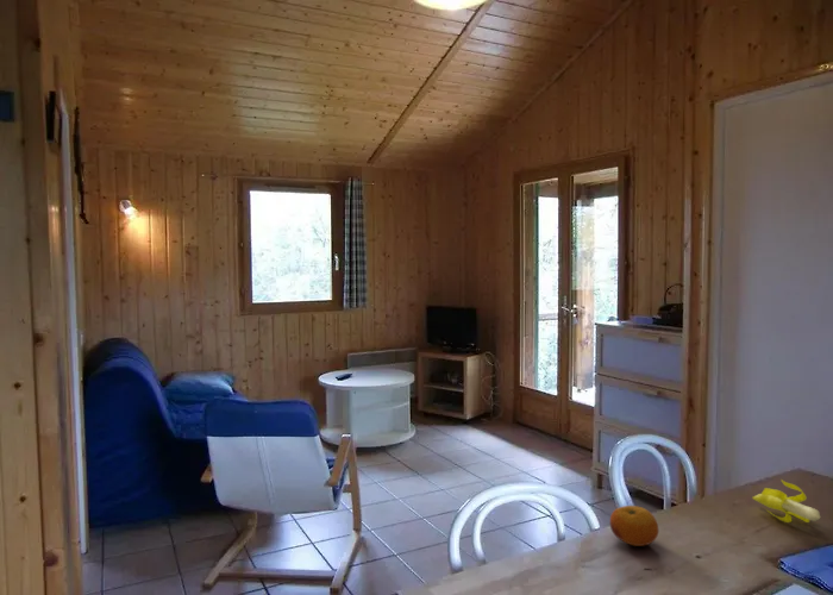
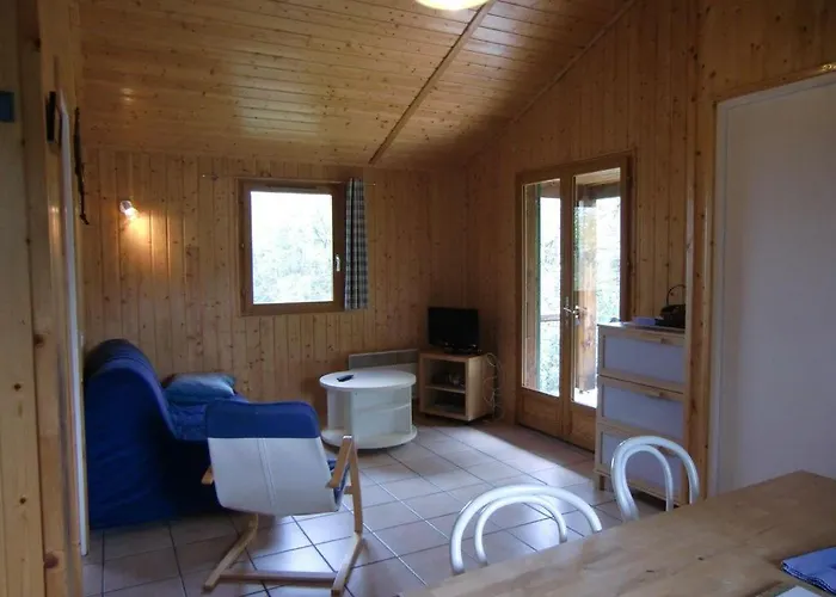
- fruit [609,505,659,547]
- banana [751,478,821,524]
